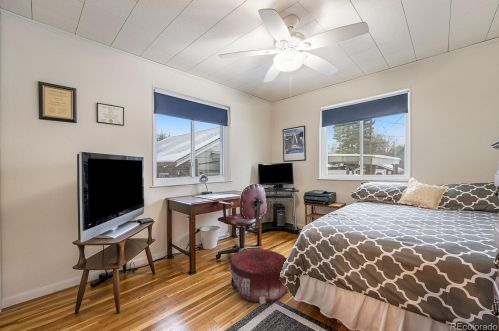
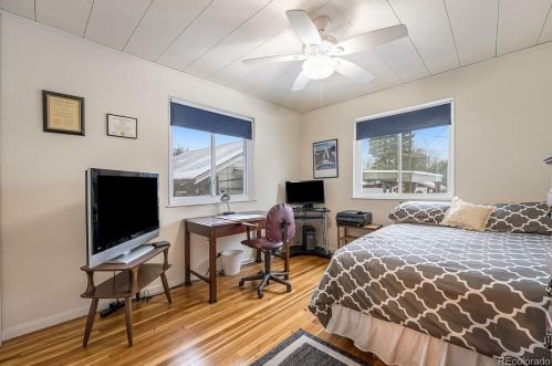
- pouf [229,247,288,305]
